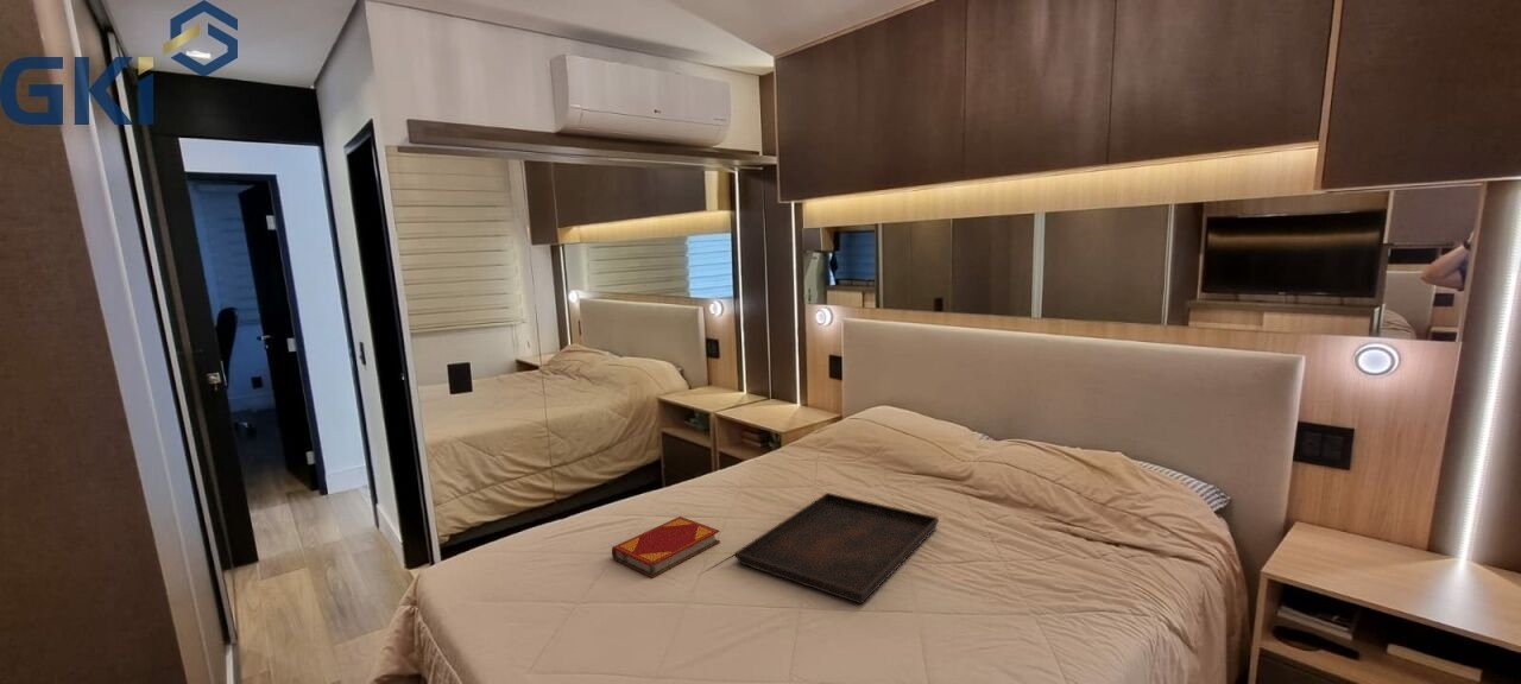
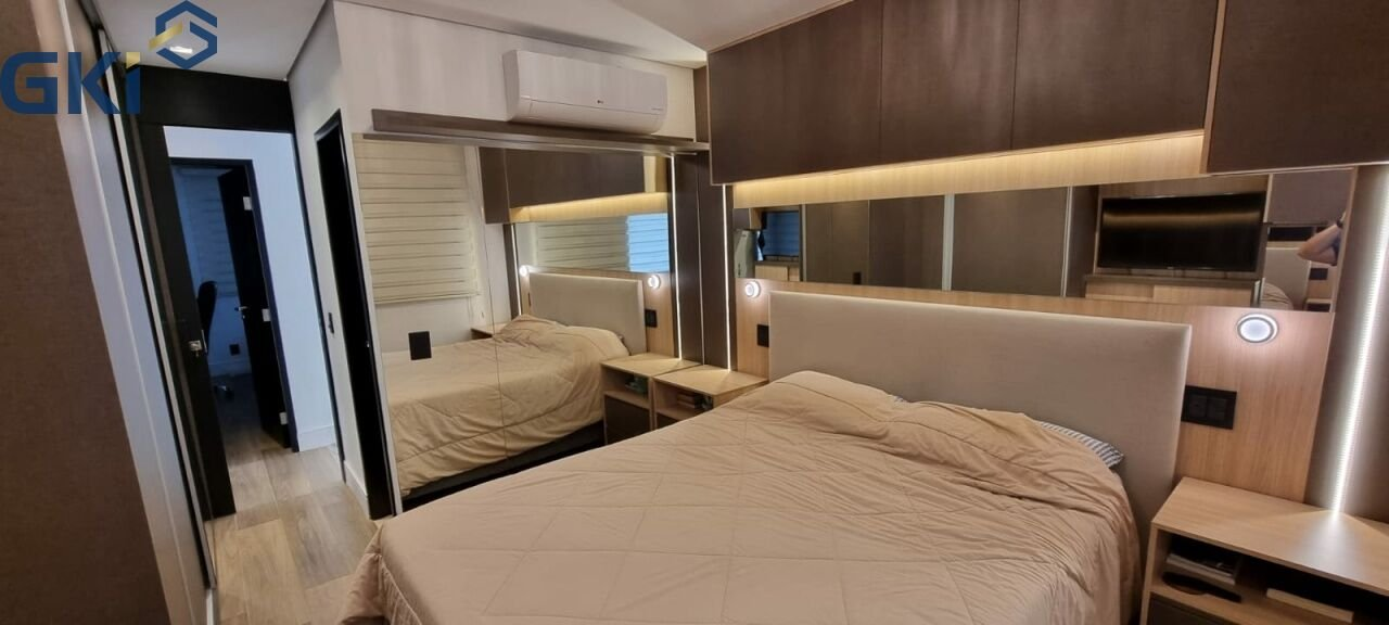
- serving tray [734,492,940,606]
- hardback book [611,515,721,578]
